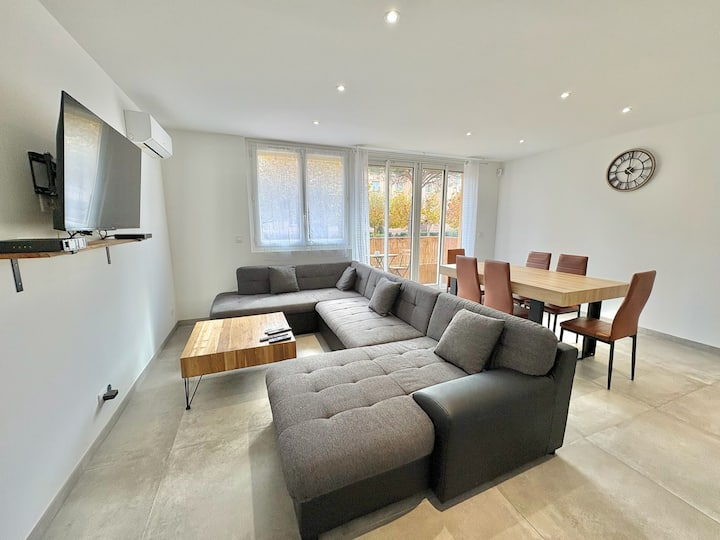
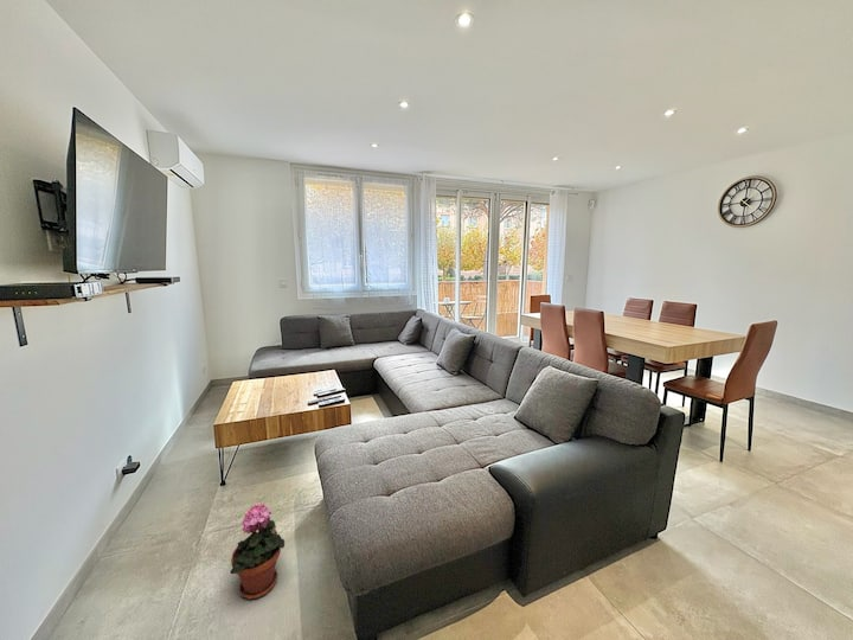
+ potted plant [229,501,286,601]
